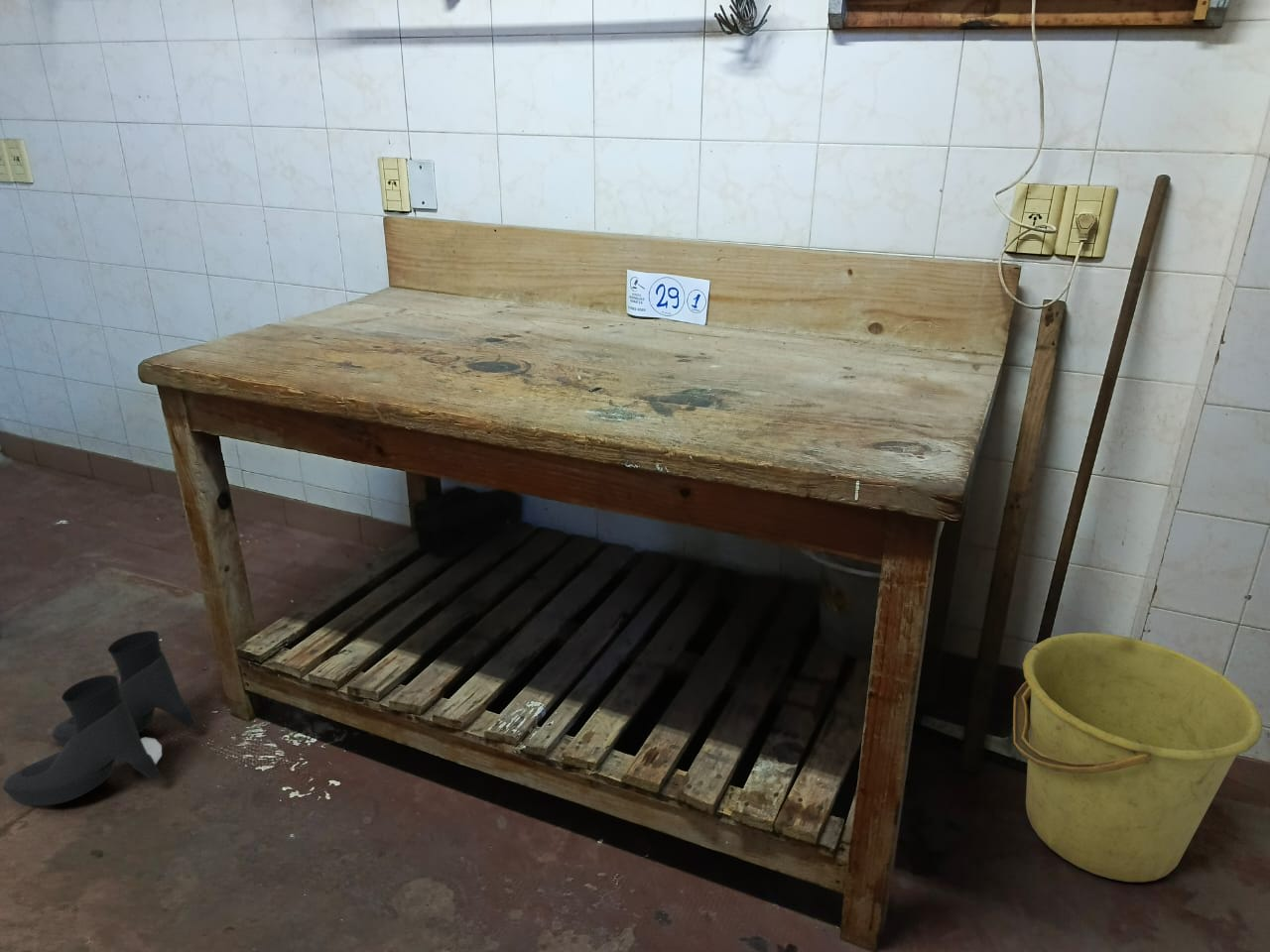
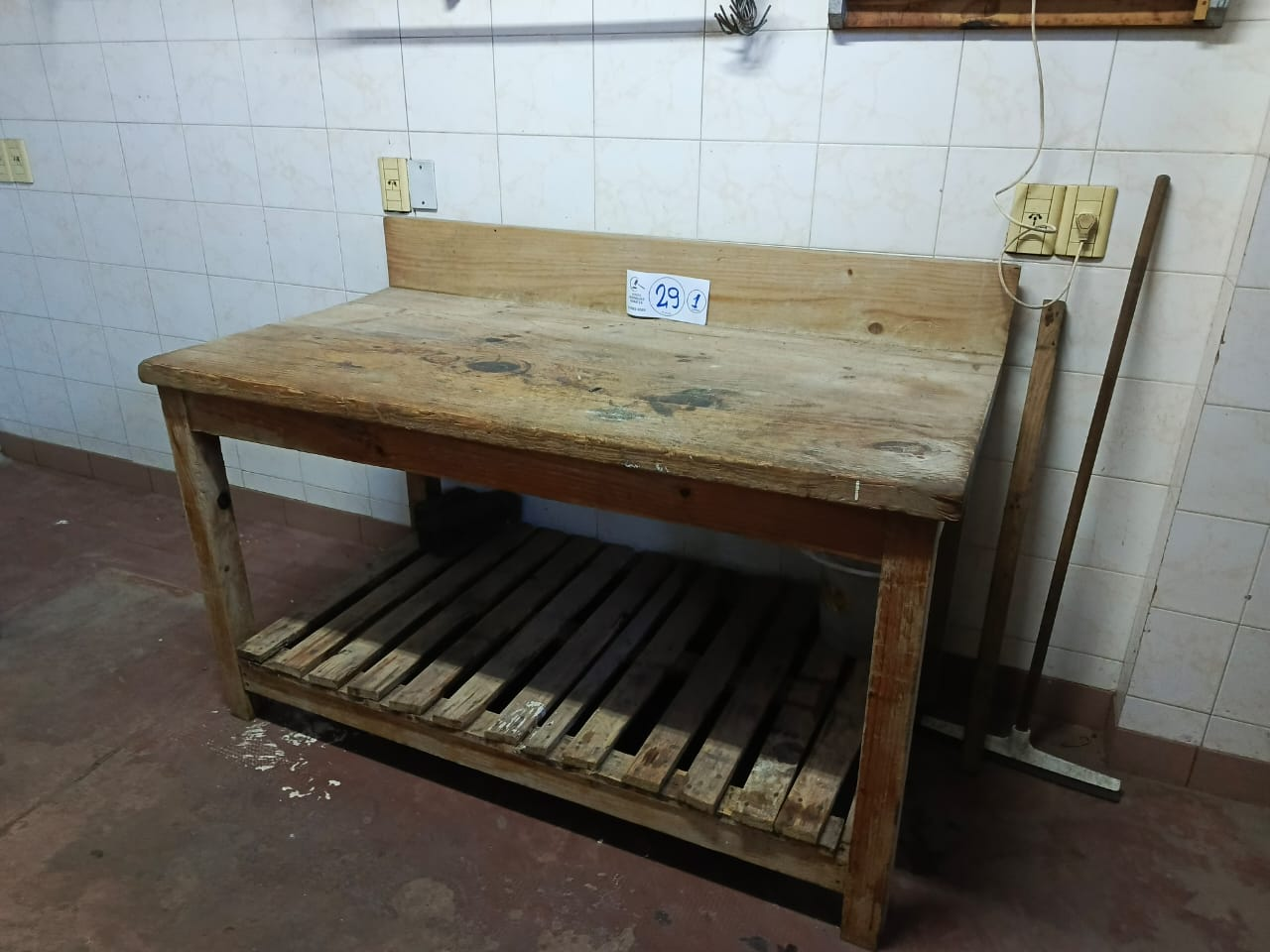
- bucket [1012,632,1263,884]
- boots [2,630,197,806]
